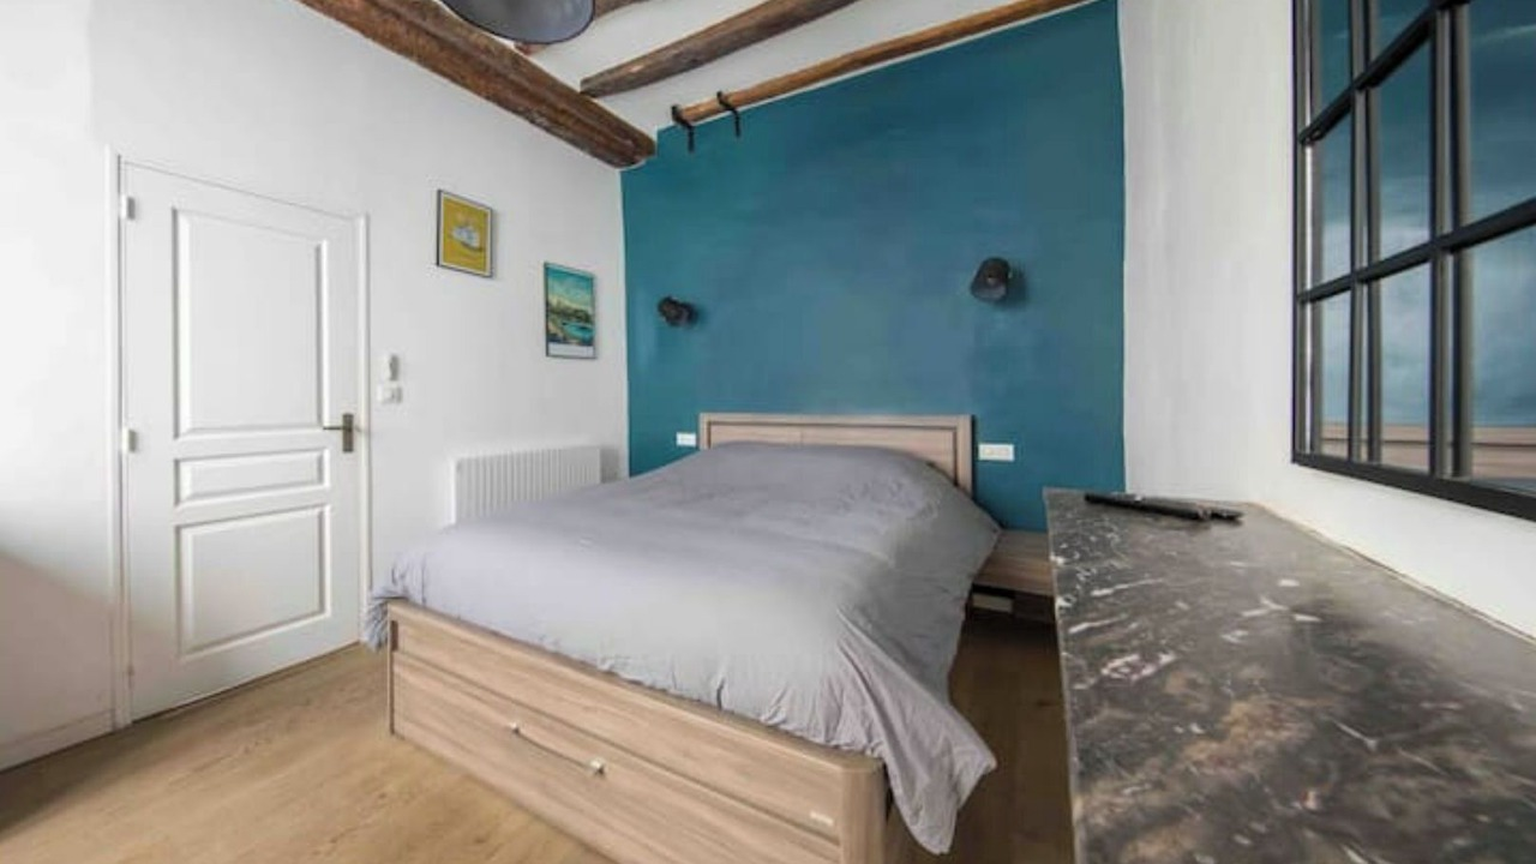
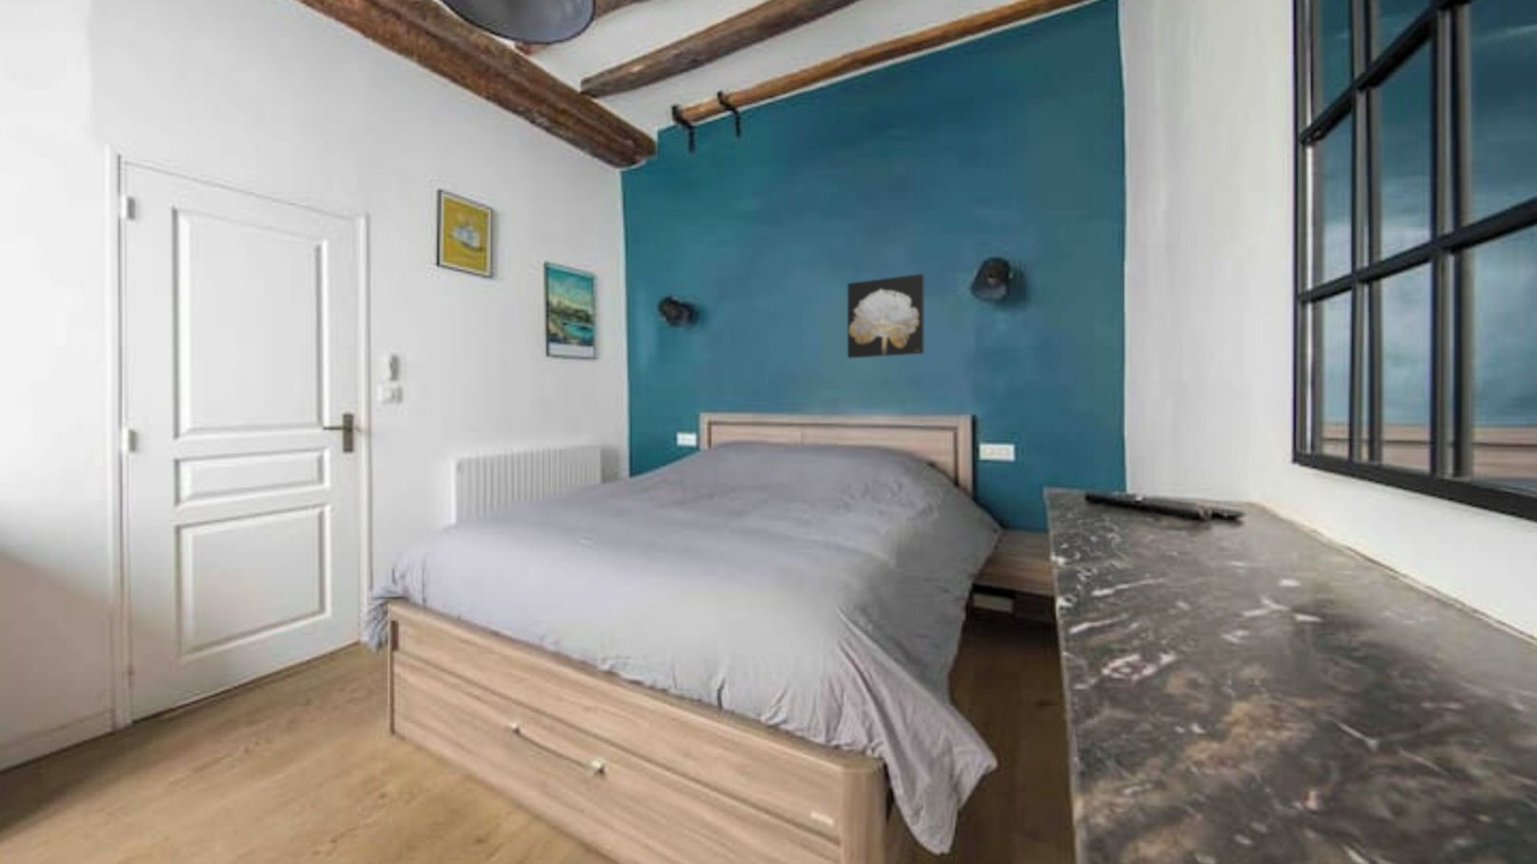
+ wall art [847,272,925,360]
